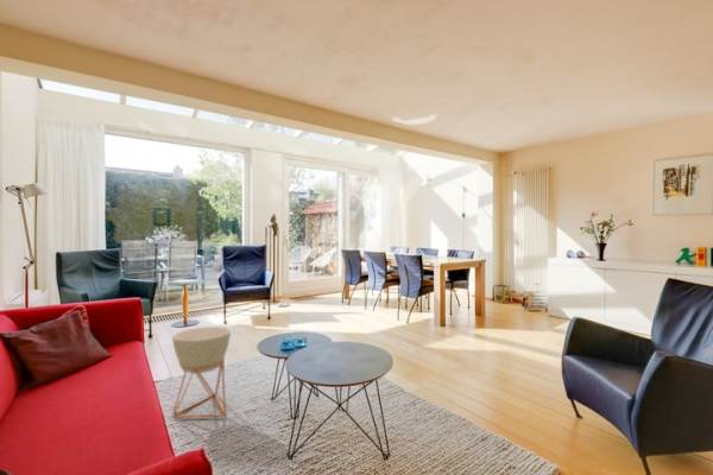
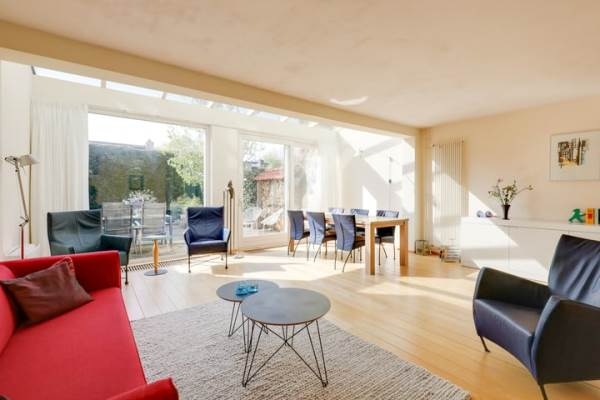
- planter [171,325,232,418]
